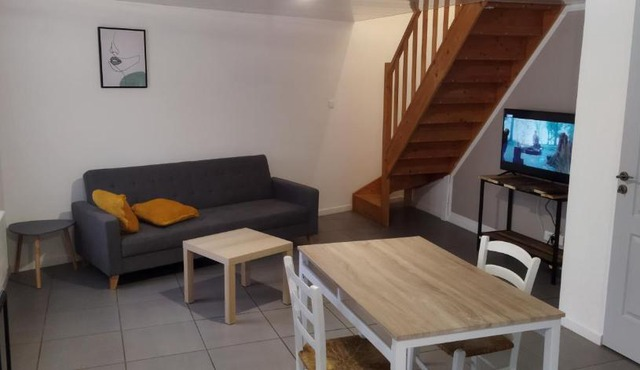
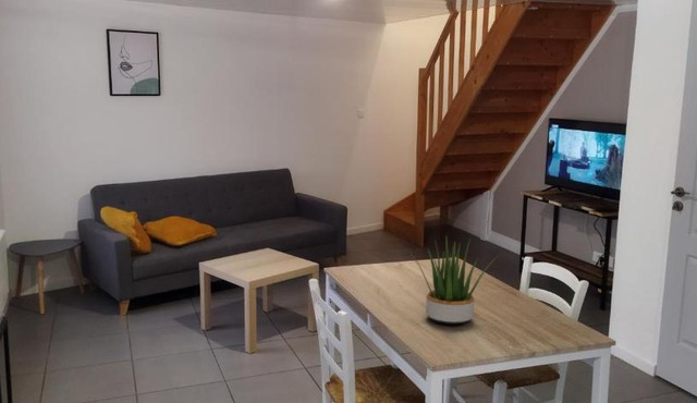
+ potted plant [407,234,501,326]
